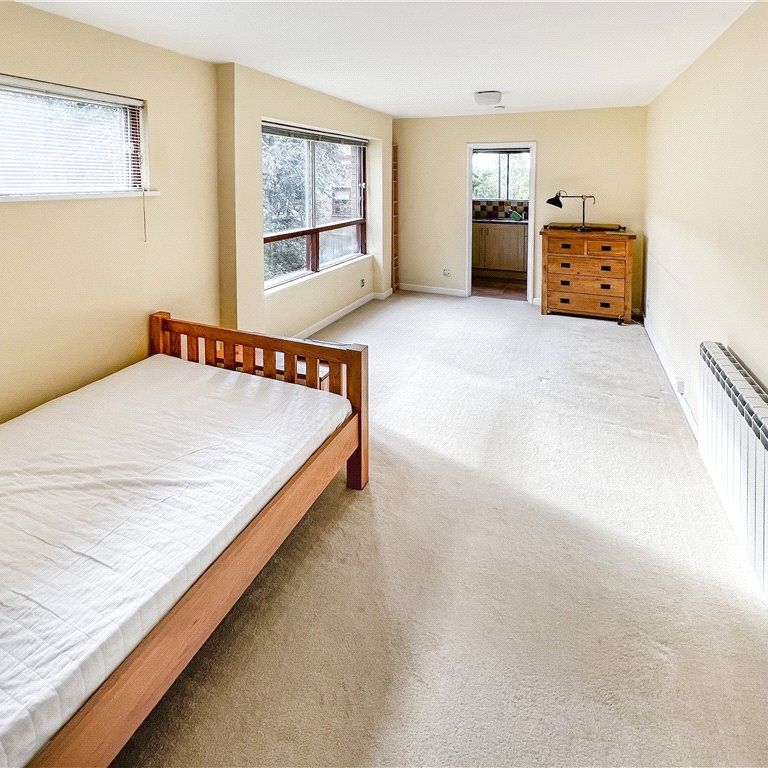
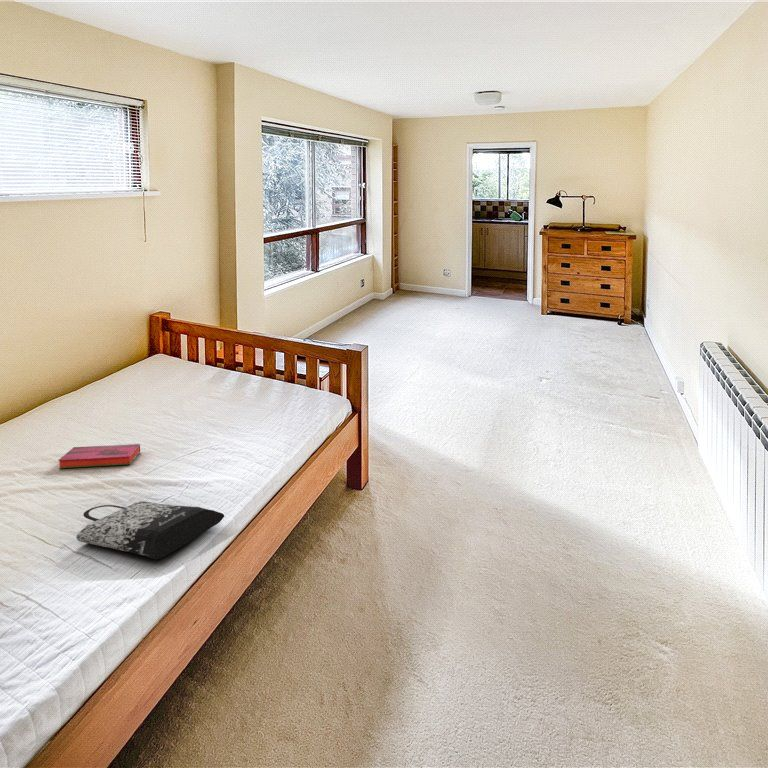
+ hardback book [57,443,141,469]
+ tote bag [75,500,225,560]
